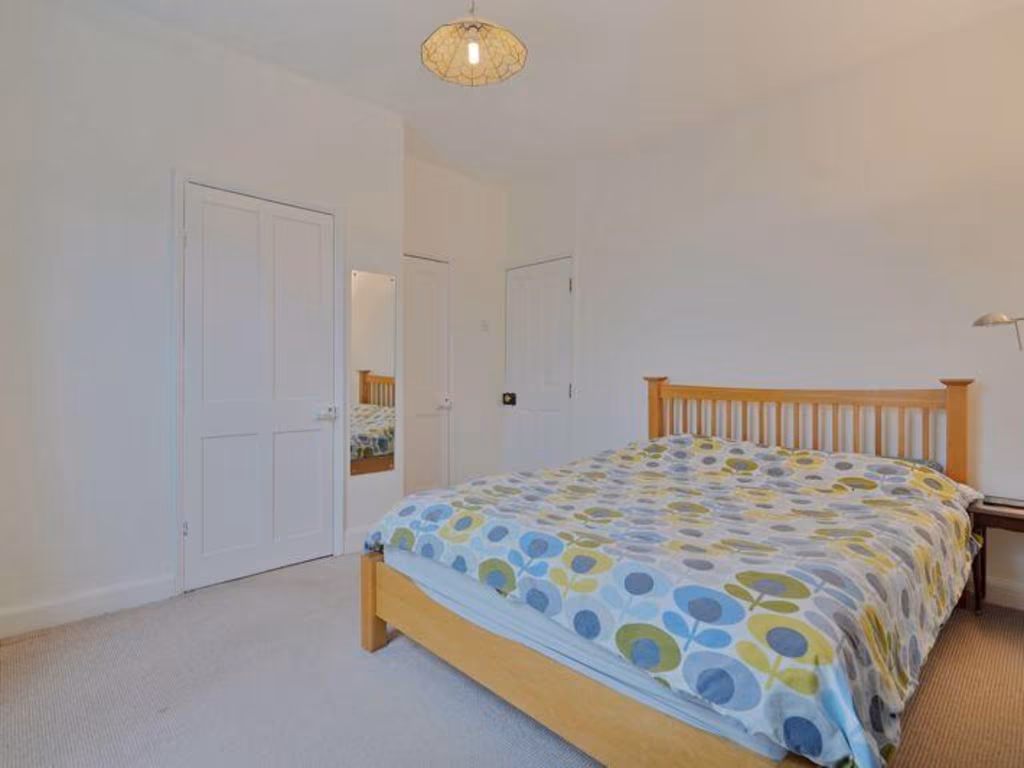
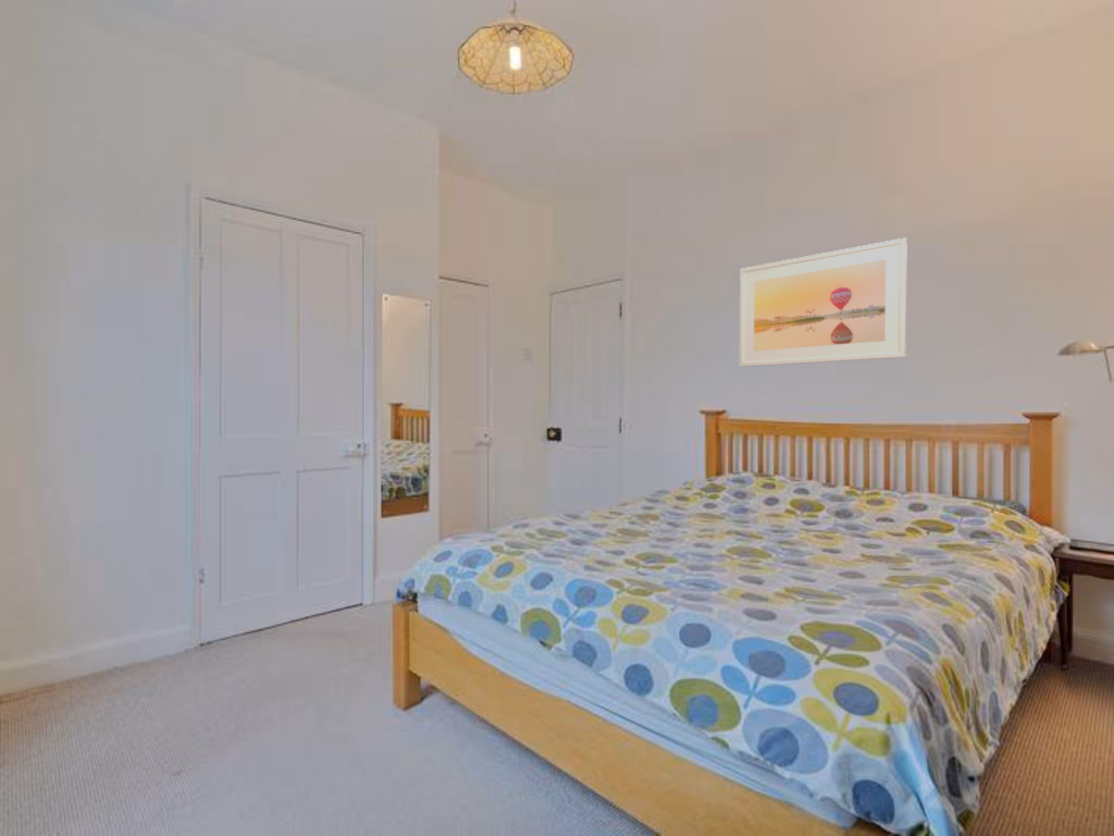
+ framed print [739,237,908,368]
